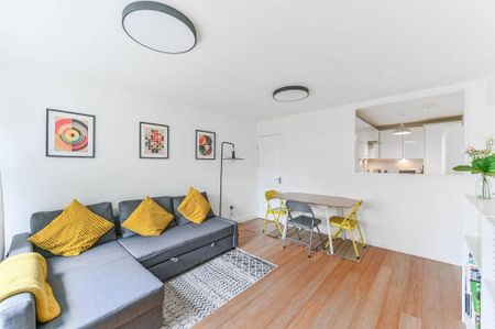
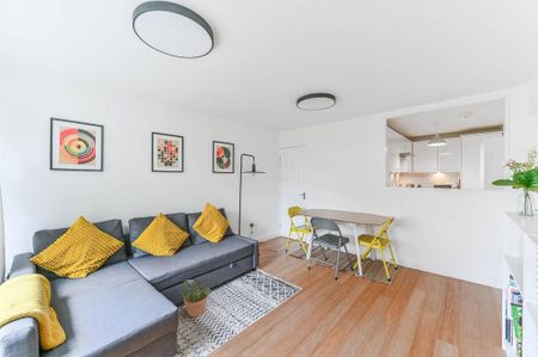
+ potted plant [178,275,216,318]
